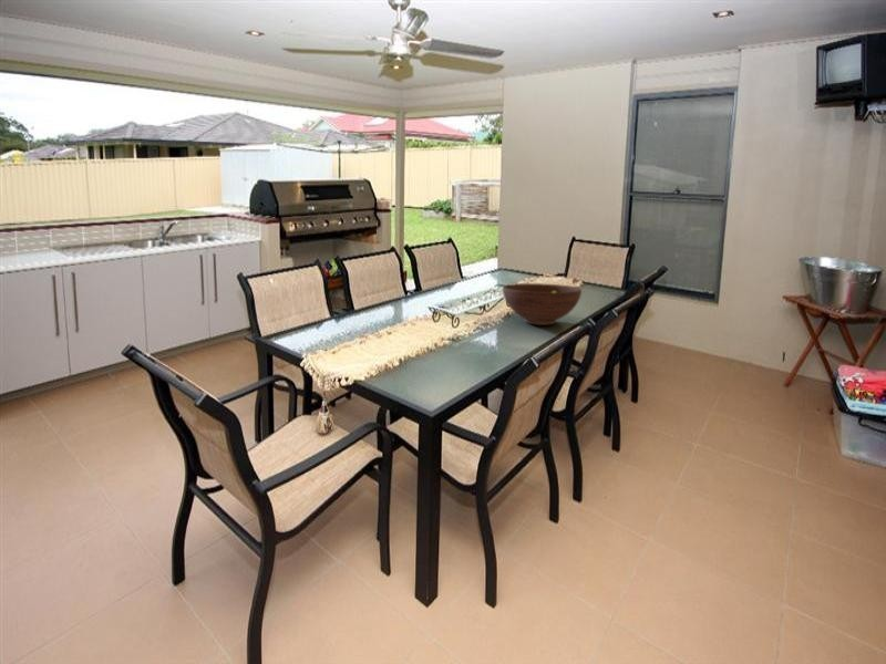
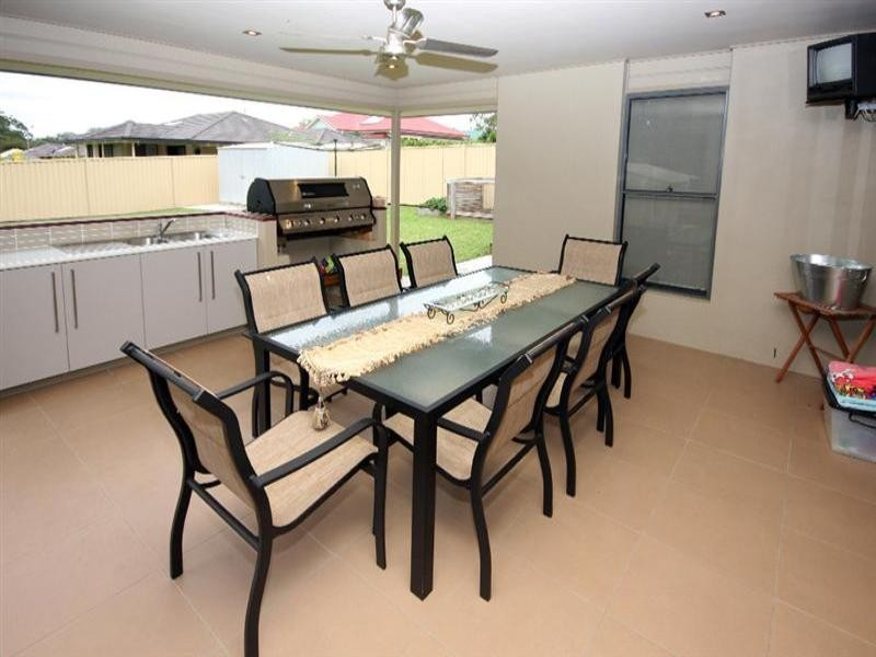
- fruit bowl [502,282,583,326]
